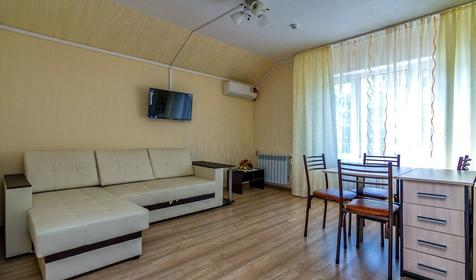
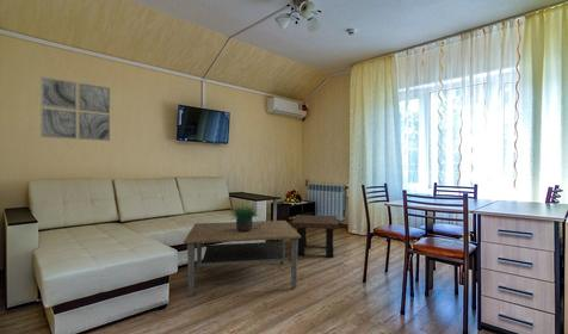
+ potted plant [229,199,263,231]
+ wall art [39,75,111,142]
+ coffee table [183,219,301,297]
+ side table [291,214,340,258]
